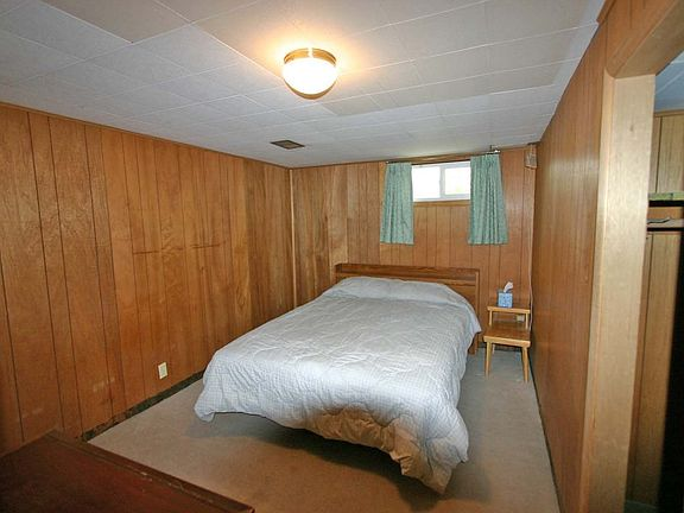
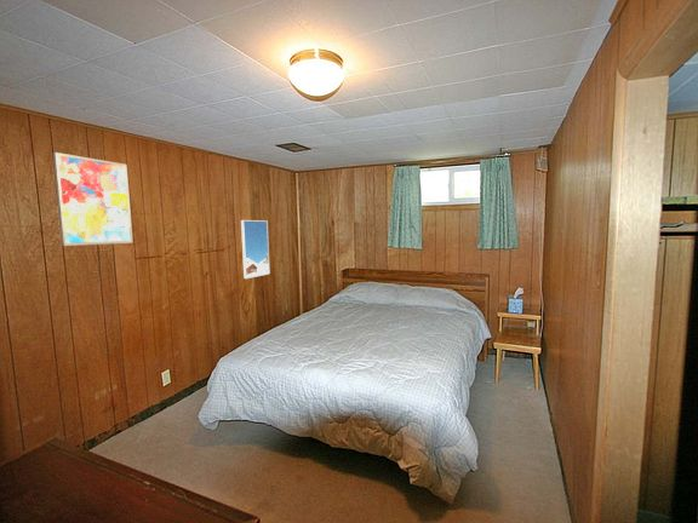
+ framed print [240,219,270,280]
+ wall art [52,151,135,247]
